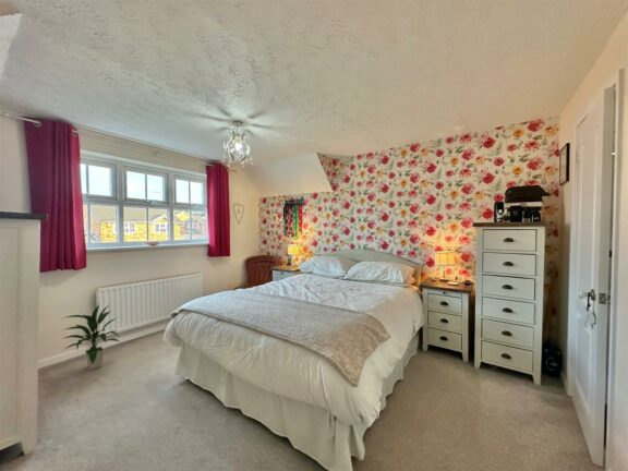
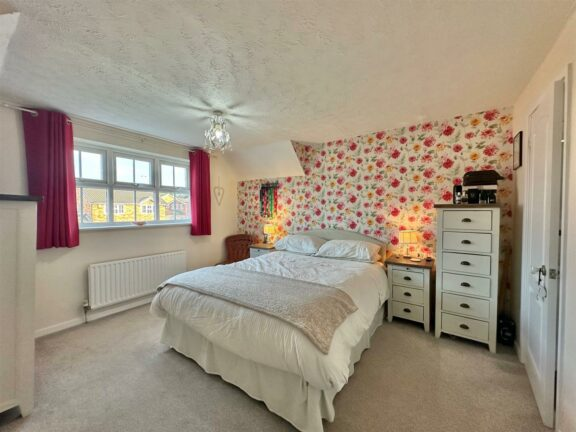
- indoor plant [61,303,121,371]
